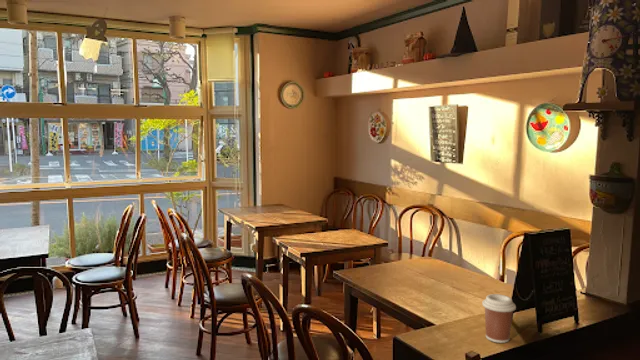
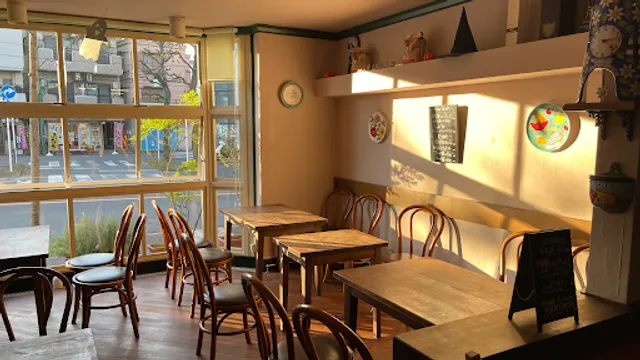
- coffee cup [481,293,517,344]
